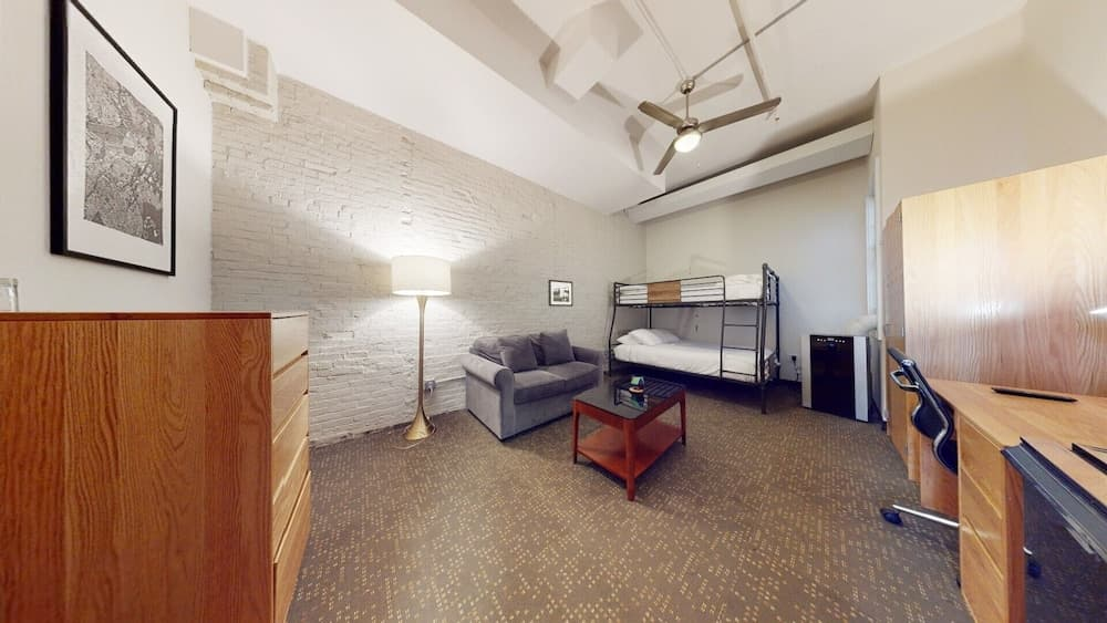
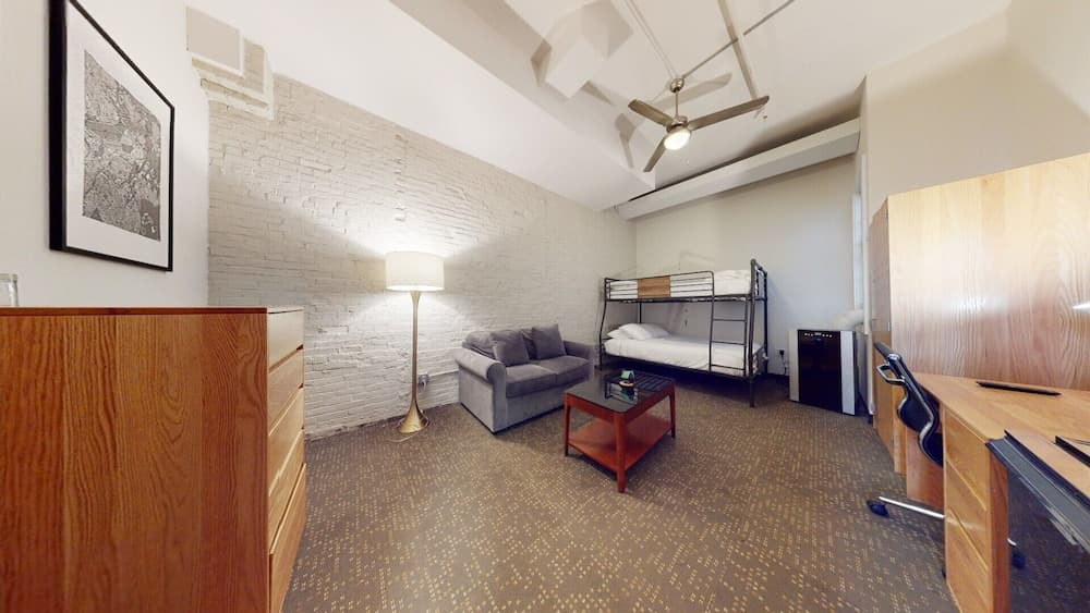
- picture frame [547,279,573,308]
